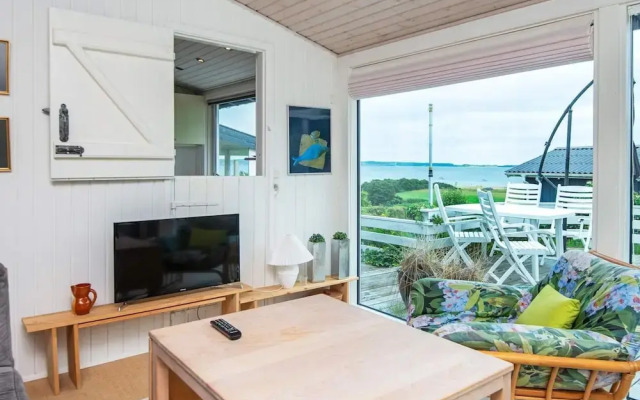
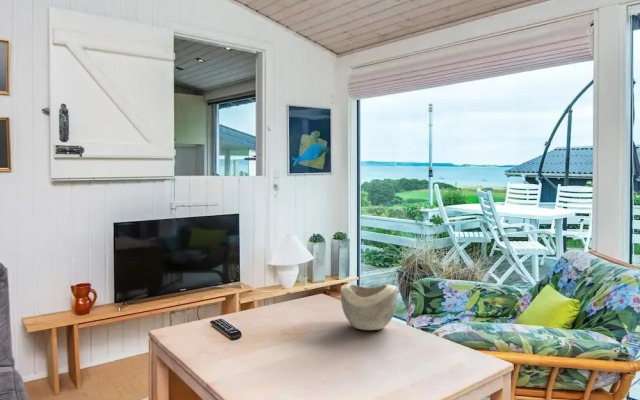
+ decorative bowl [340,283,398,331]
